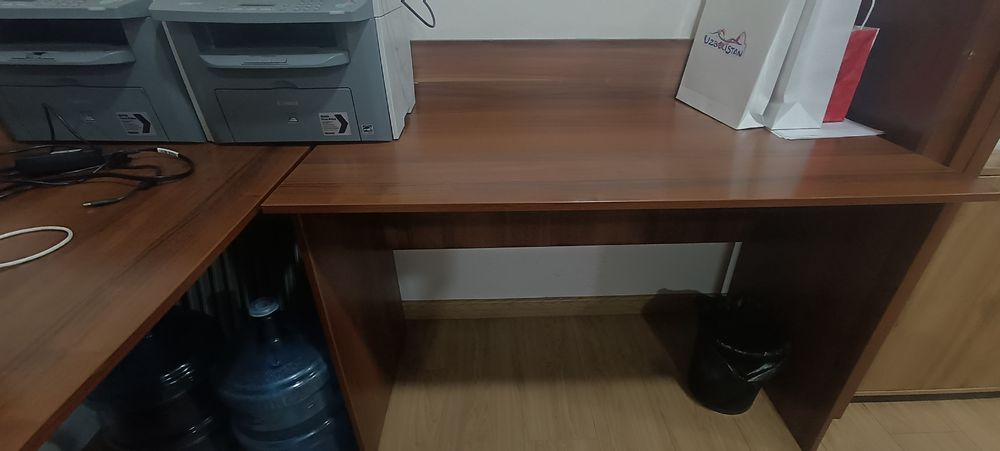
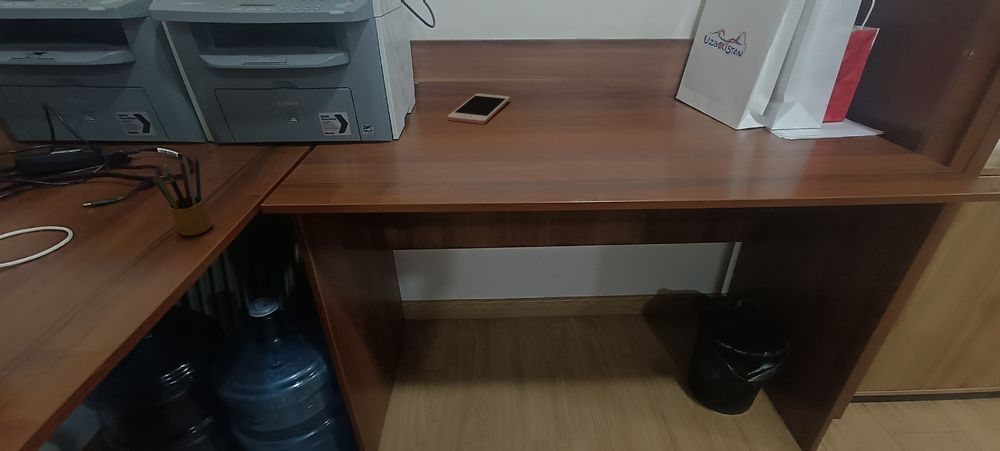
+ pencil box [151,151,213,237]
+ cell phone [447,93,511,125]
